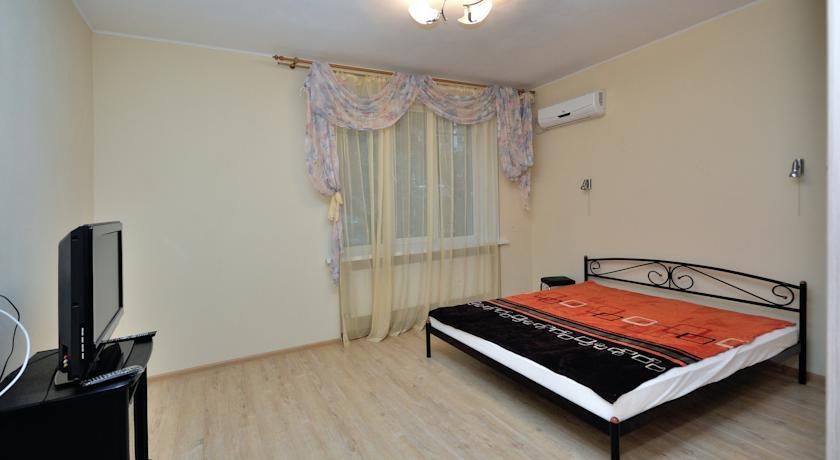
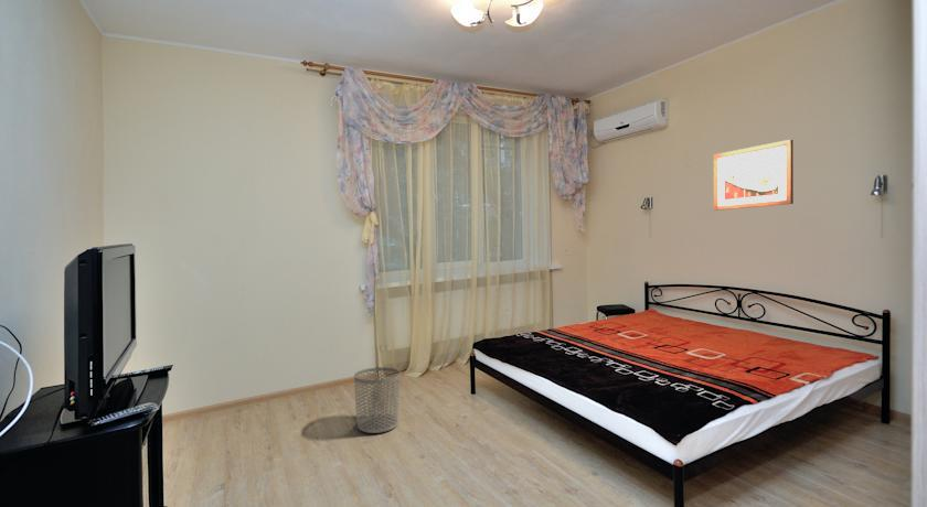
+ waste bin [353,366,401,434]
+ wall art [713,139,795,212]
